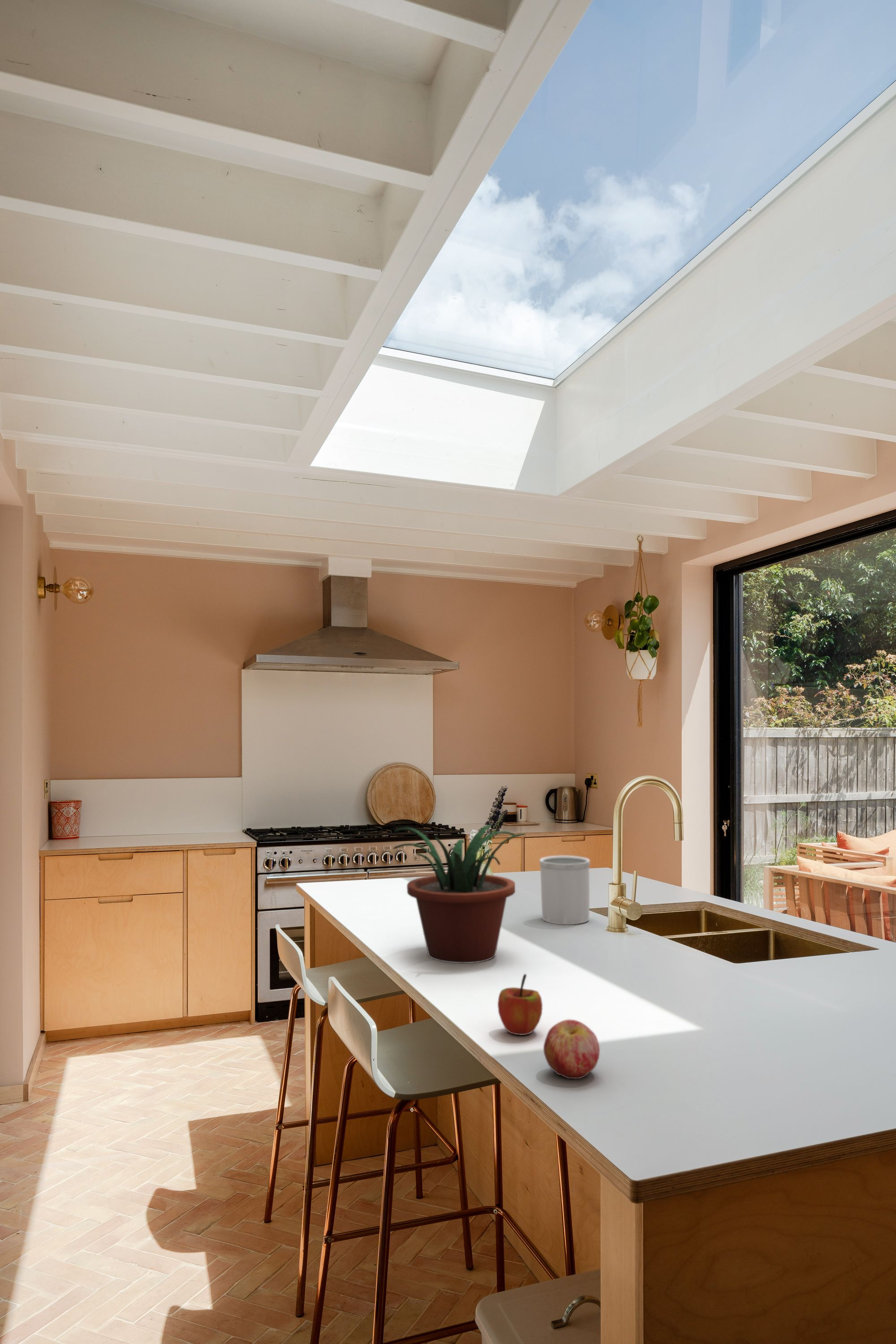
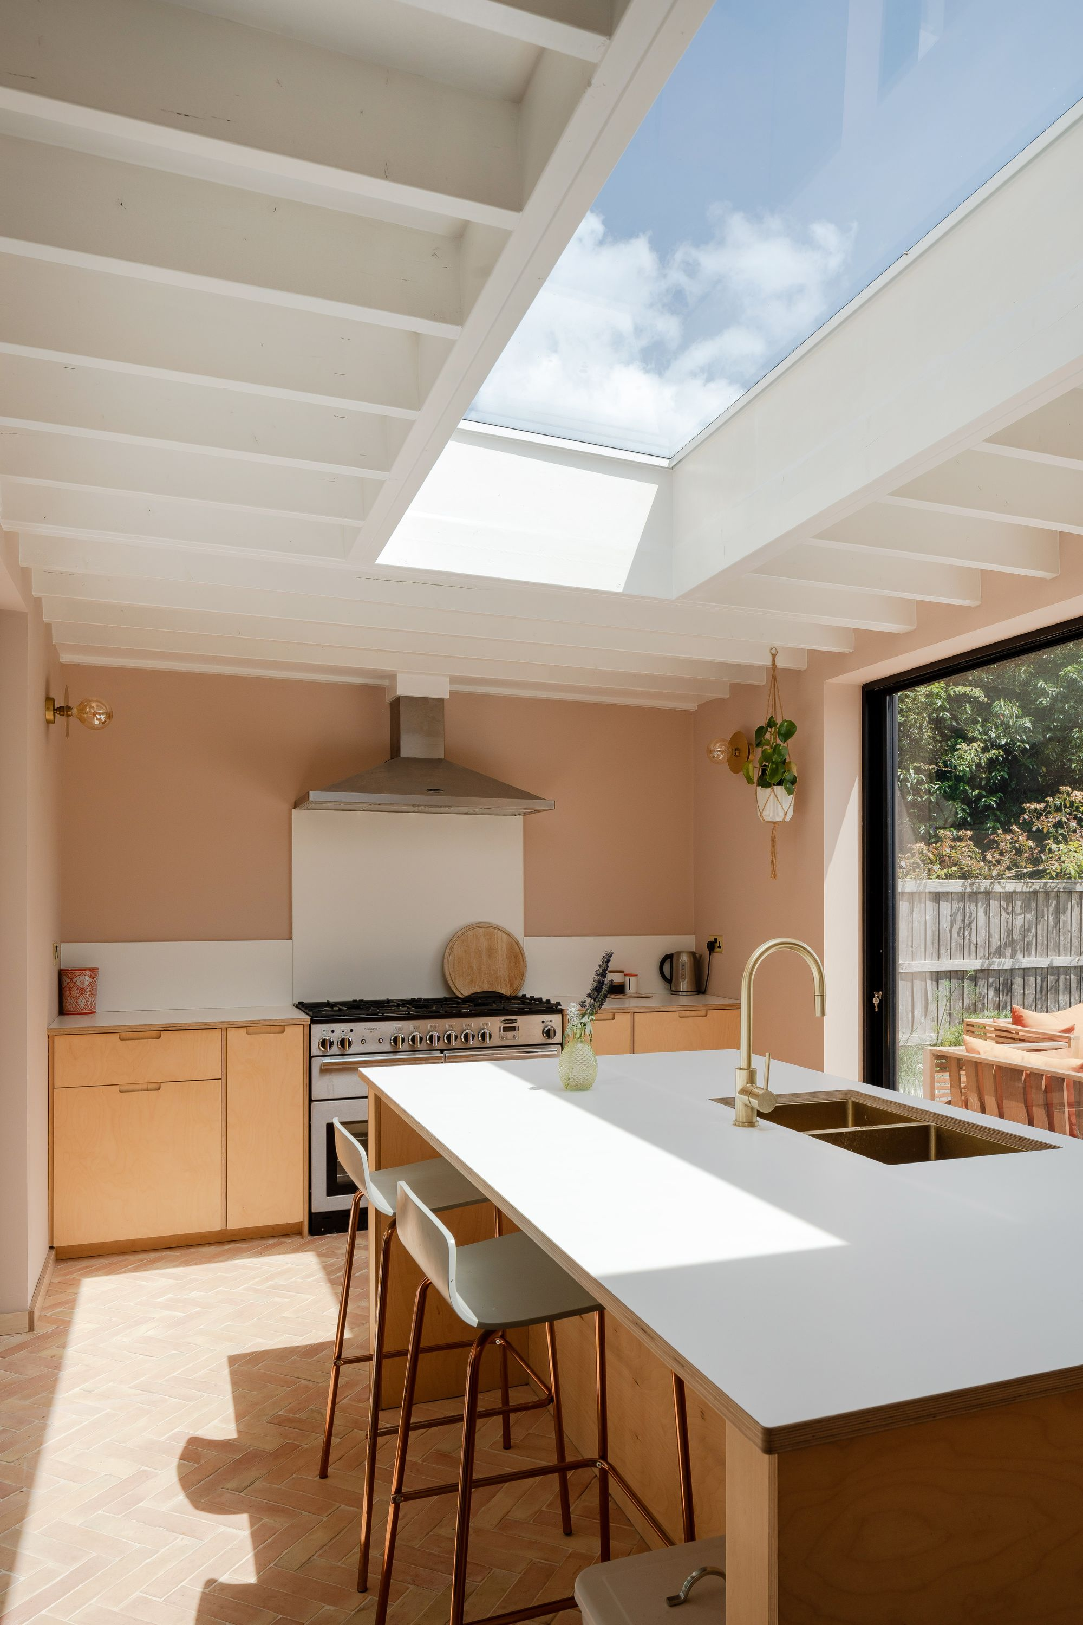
- apple [497,974,543,1036]
- utensil holder [539,855,590,925]
- potted plant [392,824,527,964]
- apple [543,1019,600,1079]
